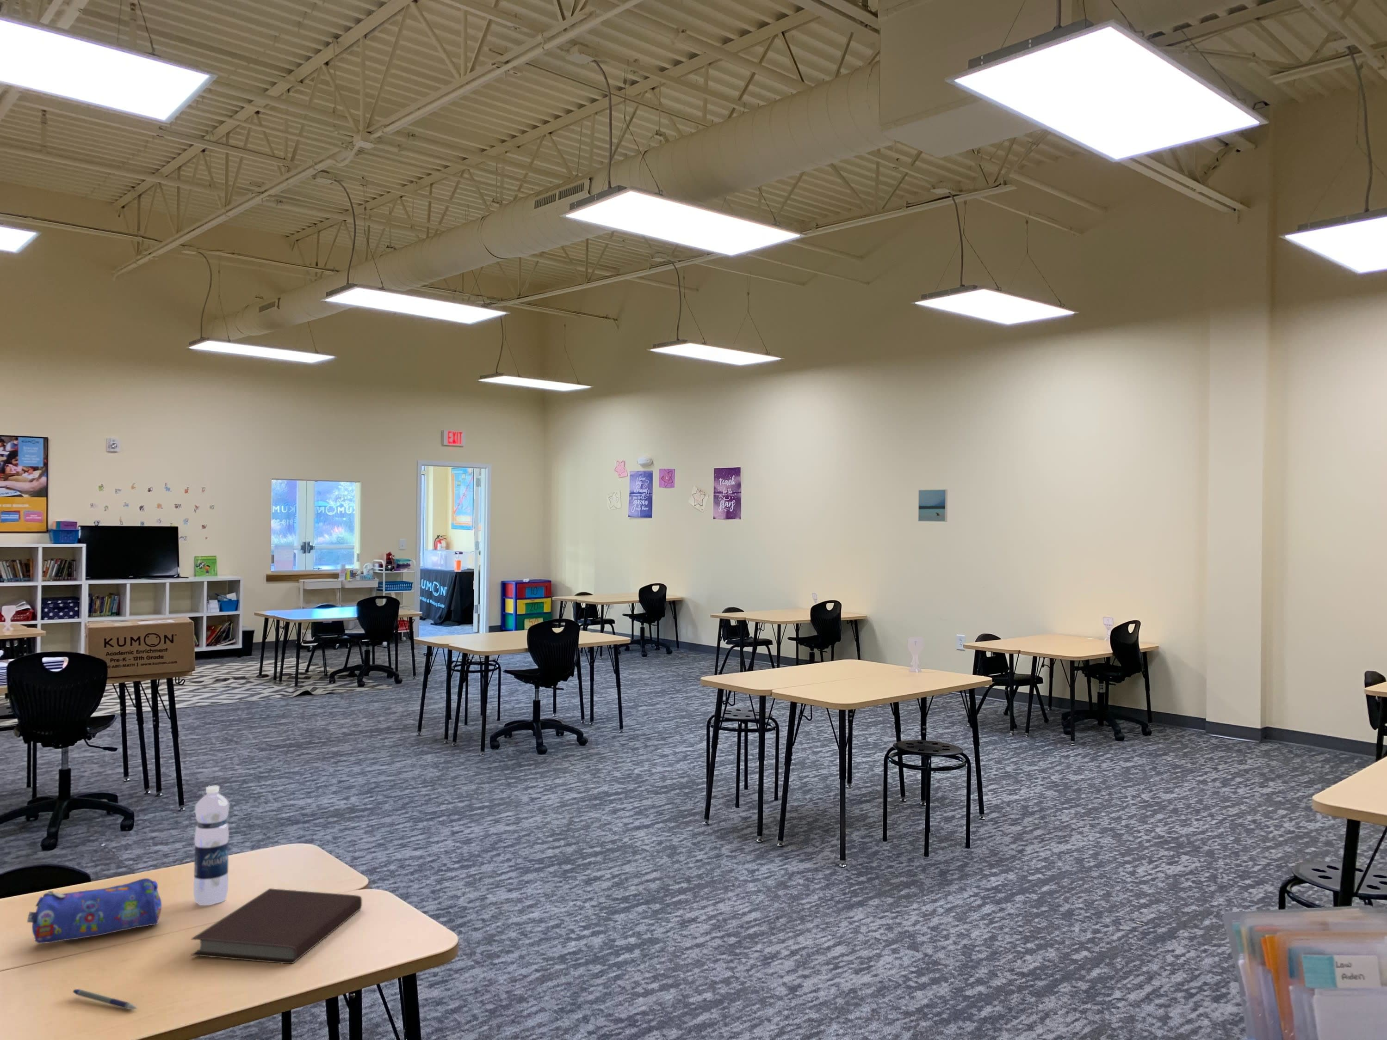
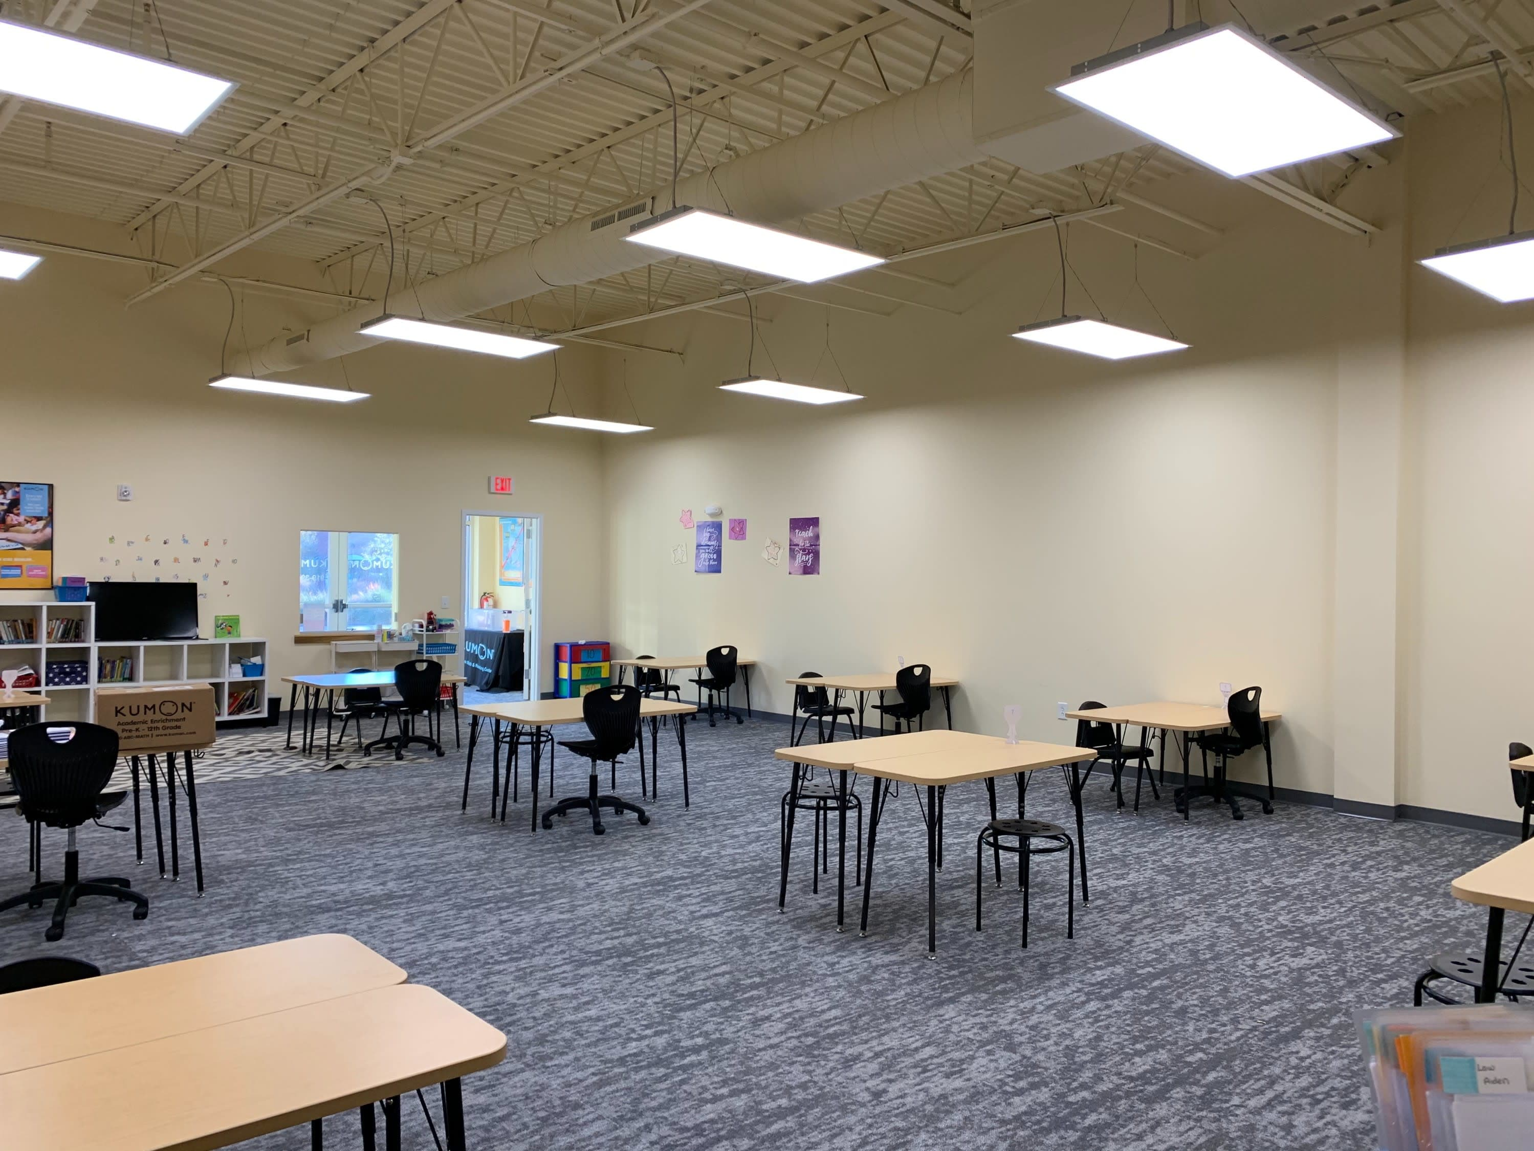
- notebook [190,888,362,965]
- pen [72,989,138,1009]
- pencil case [26,877,162,944]
- water bottle [193,785,230,906]
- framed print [917,489,948,522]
